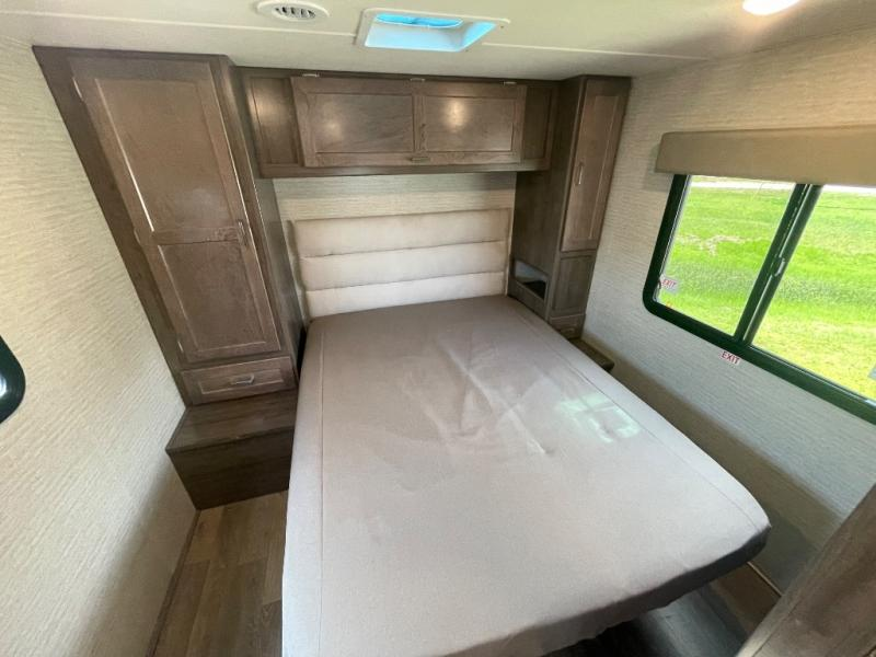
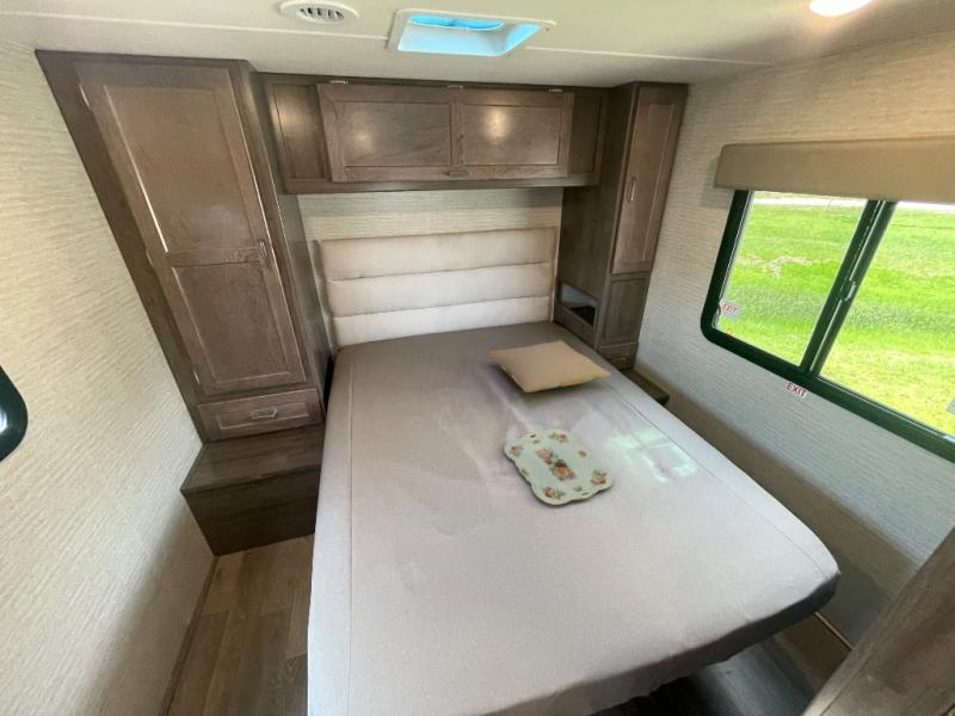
+ pillow [487,339,612,394]
+ serving tray [503,428,615,506]
